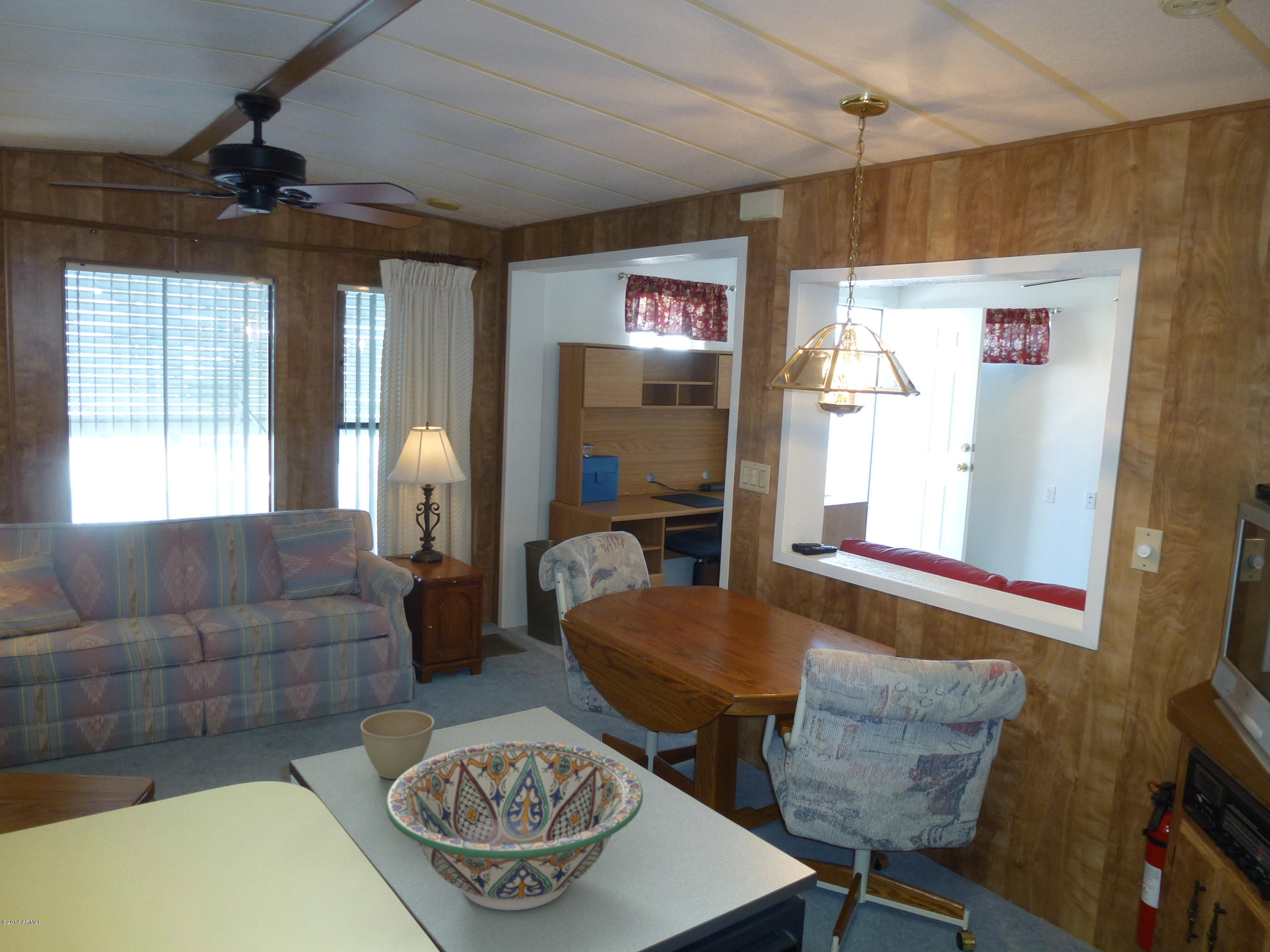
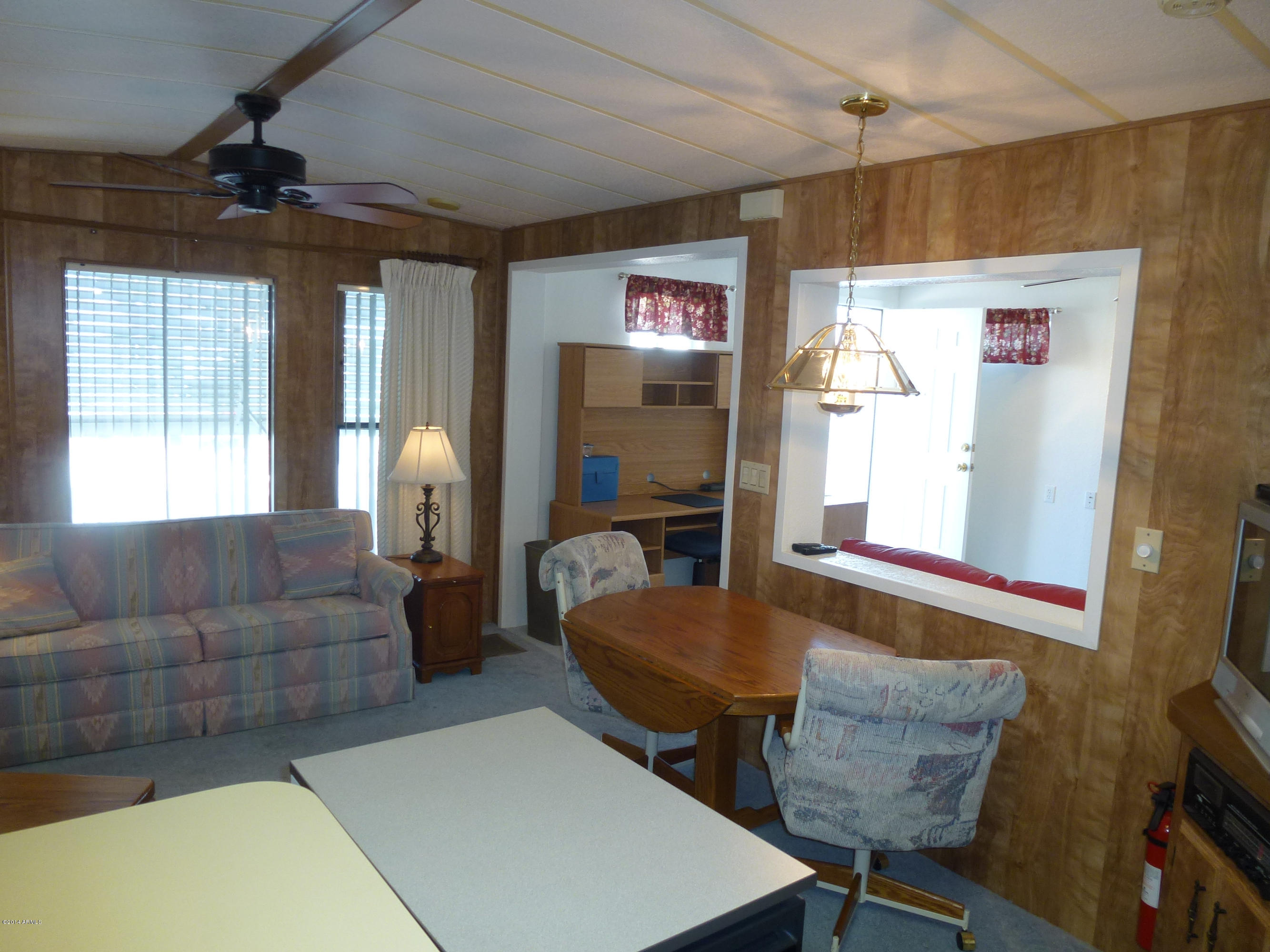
- decorative bowl [385,741,644,911]
- flower pot [360,710,435,779]
